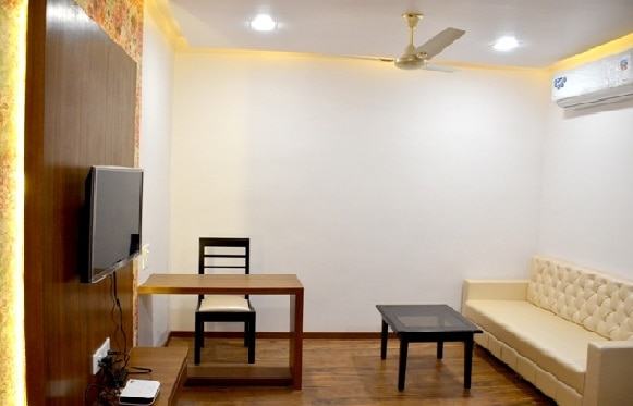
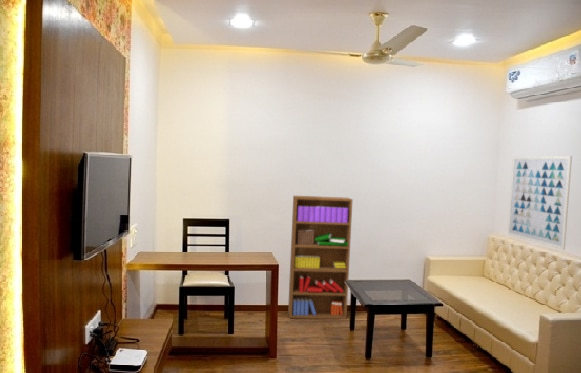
+ wall art [507,155,573,251]
+ bookshelf [287,195,354,320]
